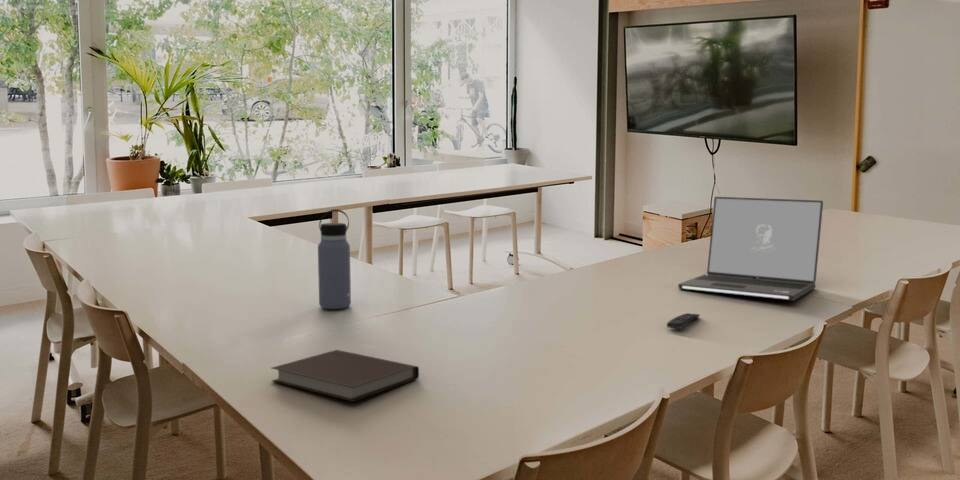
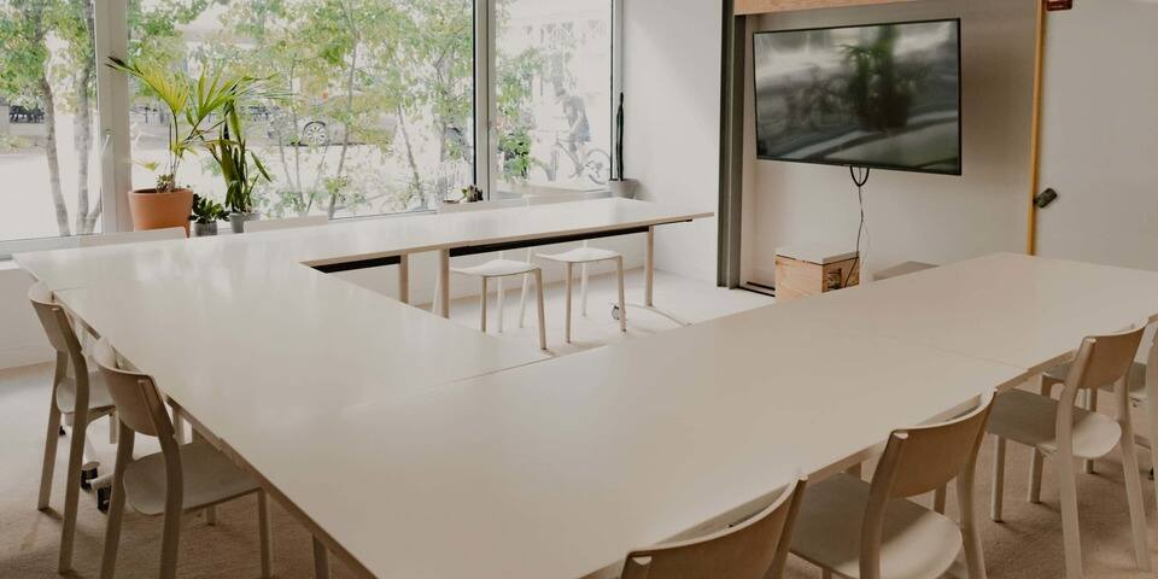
- water bottle [317,208,352,310]
- laptop [677,196,824,302]
- notebook [271,349,420,403]
- remote control [666,312,701,330]
